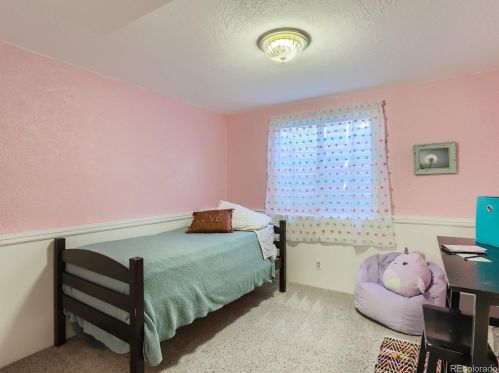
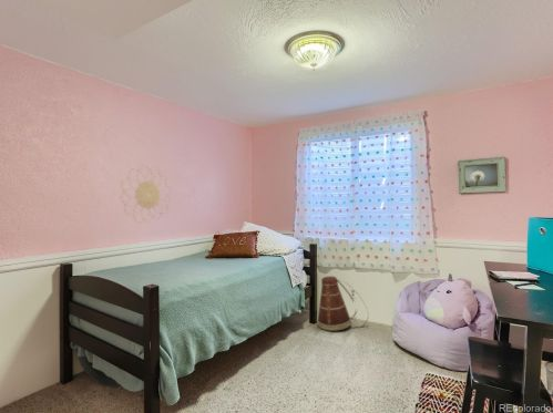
+ decorative wall piece [120,164,173,224]
+ basket [317,276,370,332]
